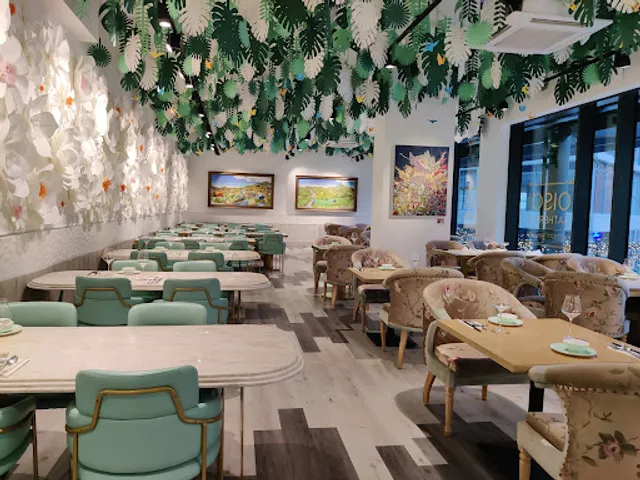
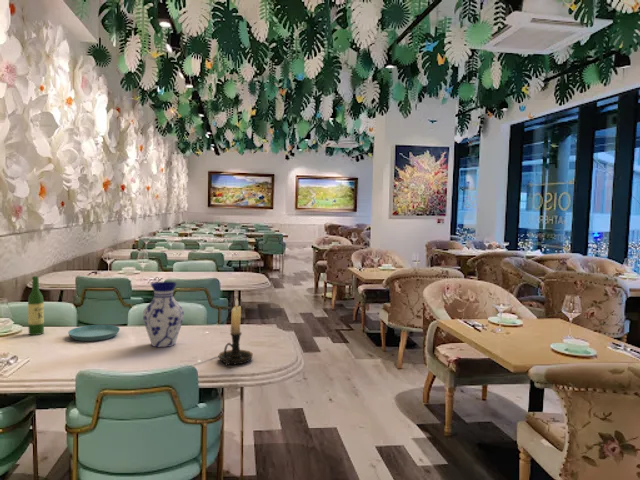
+ wine bottle [27,275,45,336]
+ candle holder [217,297,254,367]
+ saucer [67,324,121,342]
+ vase [142,281,185,348]
